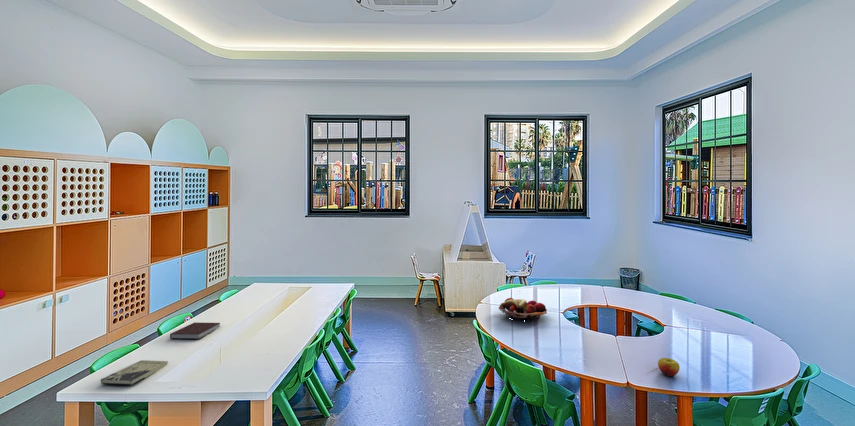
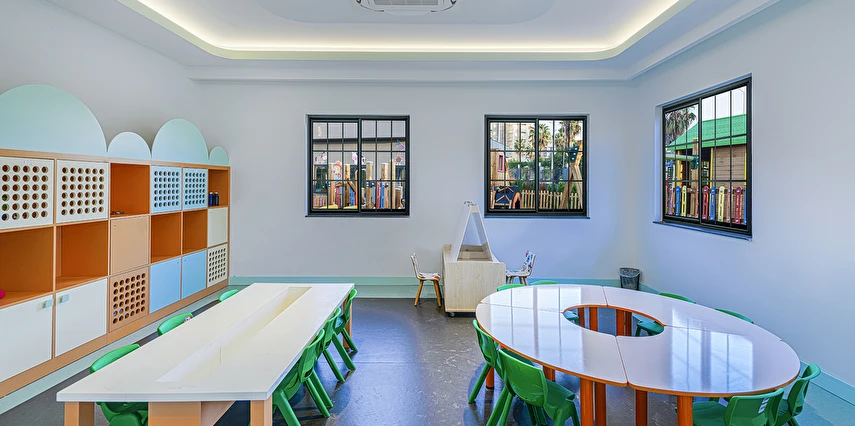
- apple [657,357,681,377]
- notebook [169,322,221,340]
- fruit basket [498,297,548,322]
- book [100,359,169,386]
